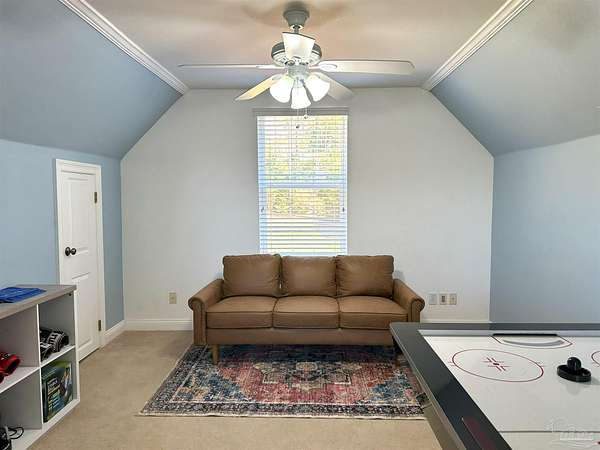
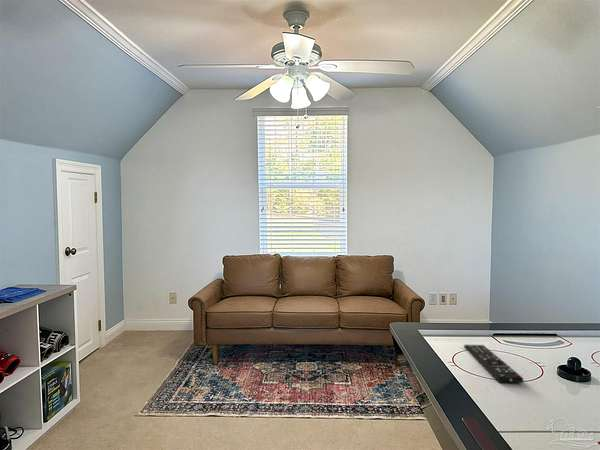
+ remote control [463,344,524,384]
